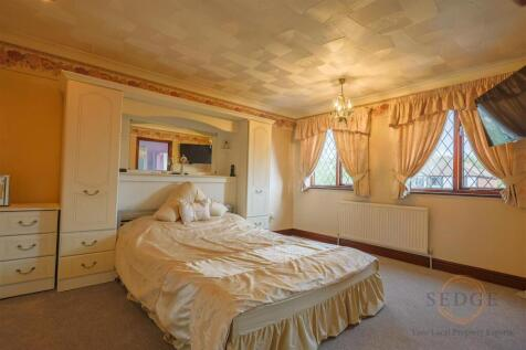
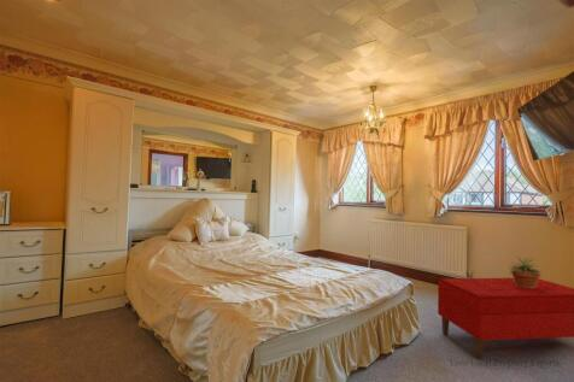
+ potted plant [508,254,544,288]
+ bench [437,277,574,360]
